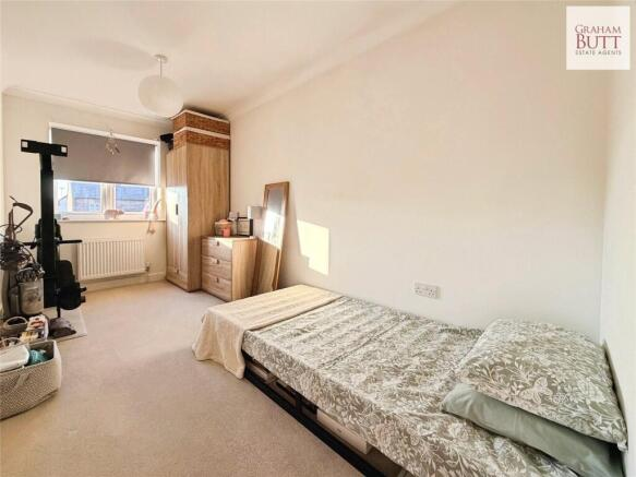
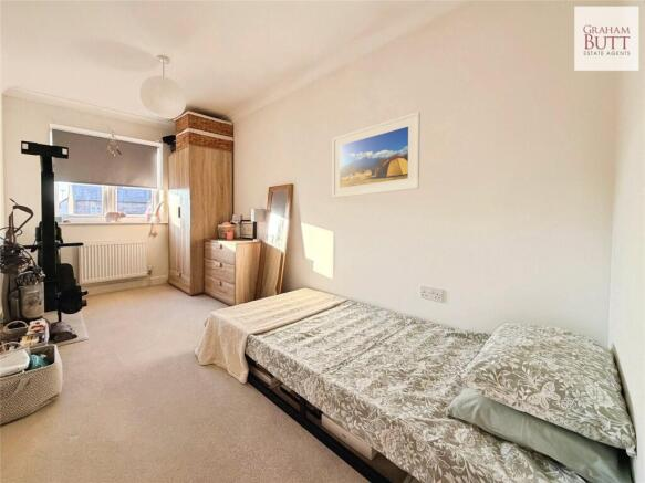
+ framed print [332,111,422,199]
